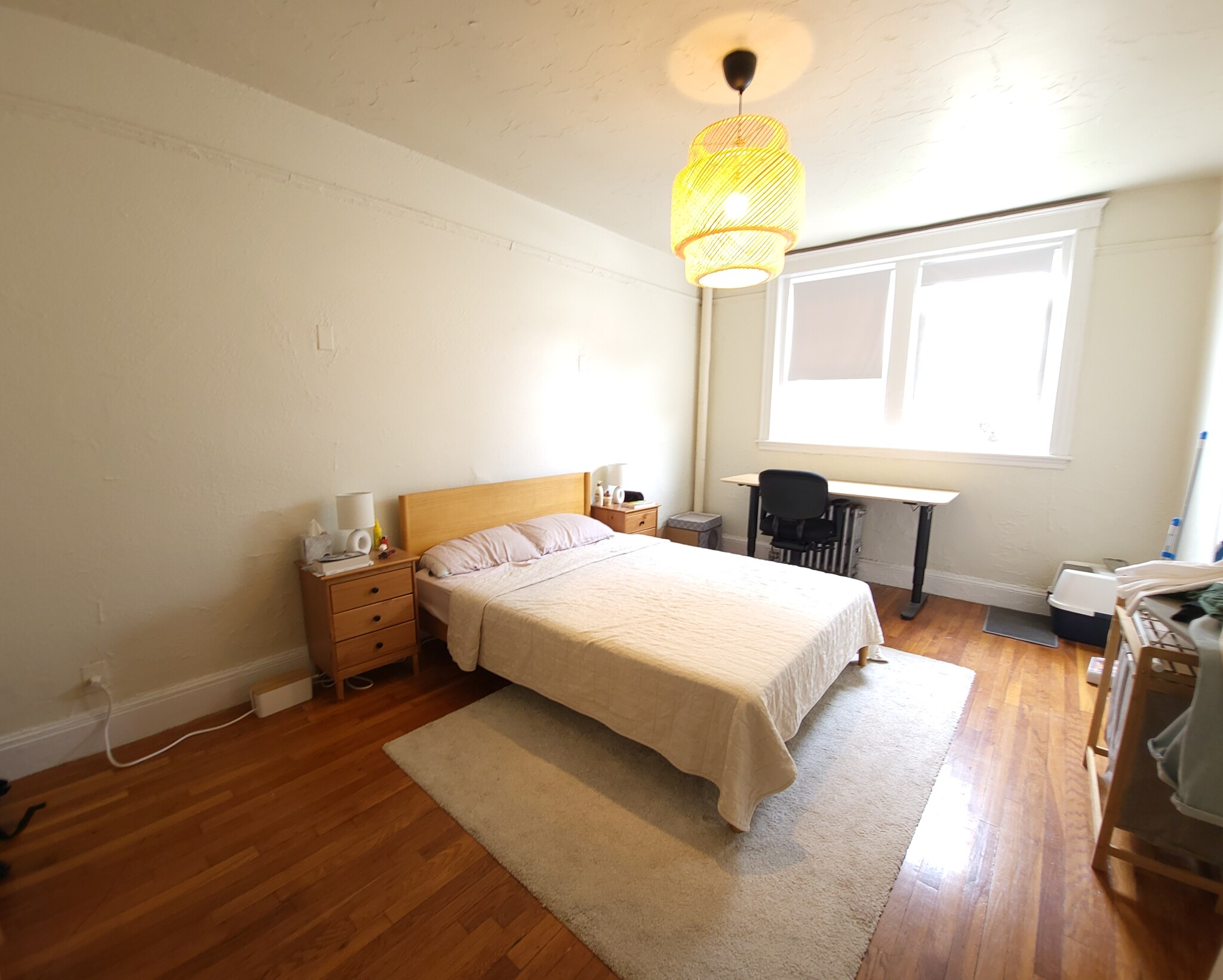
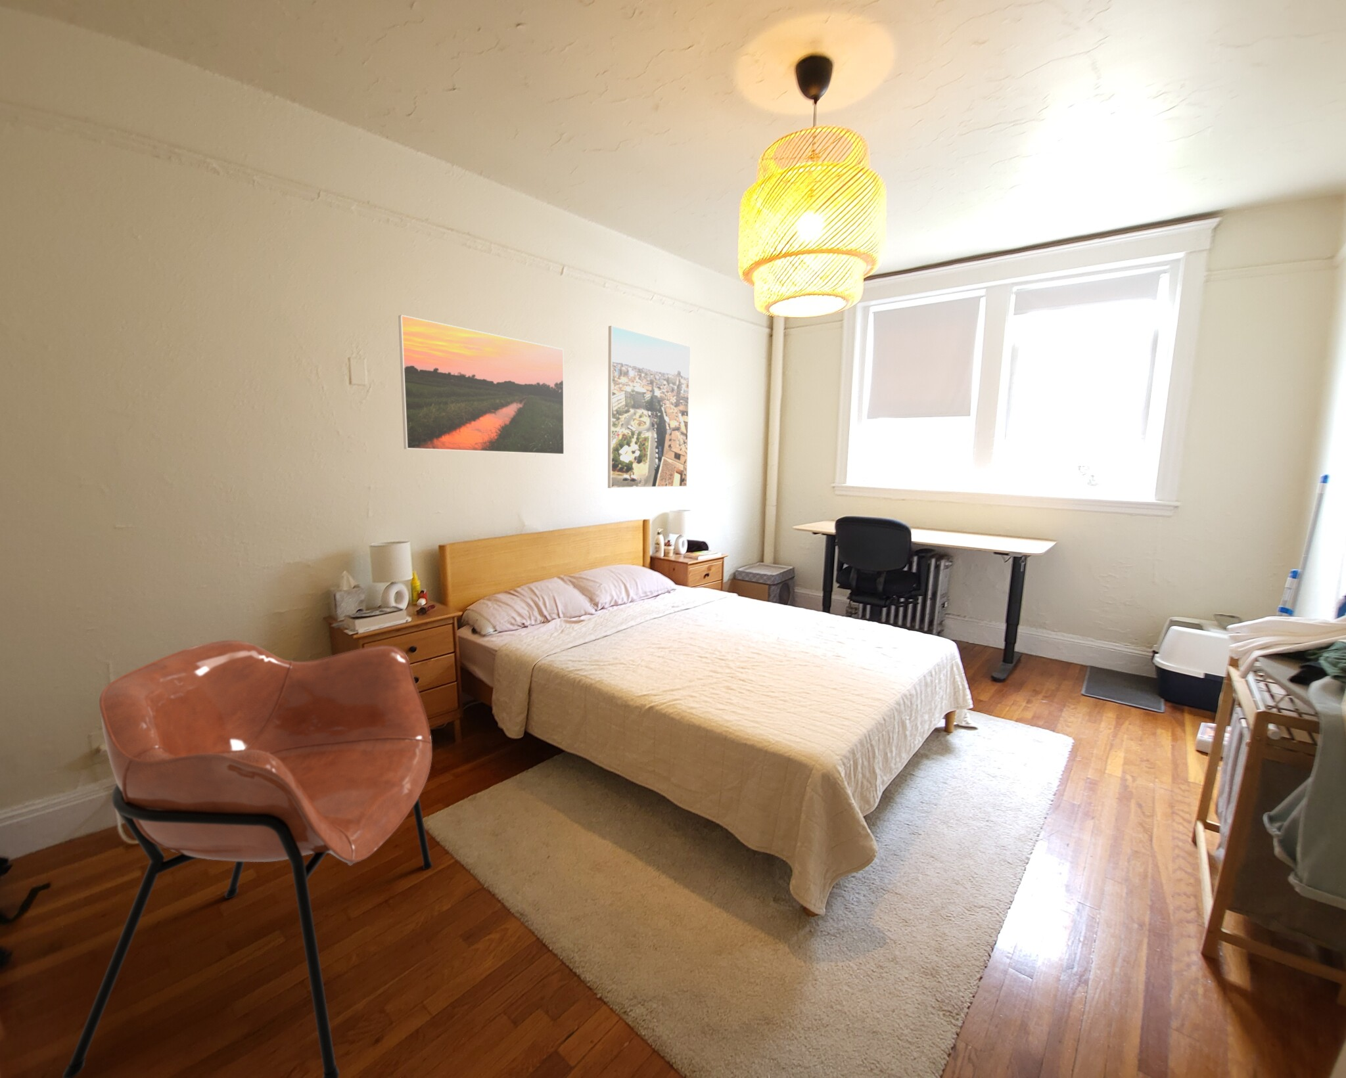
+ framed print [397,314,566,455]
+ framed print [608,326,691,488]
+ armchair [62,640,434,1078]
